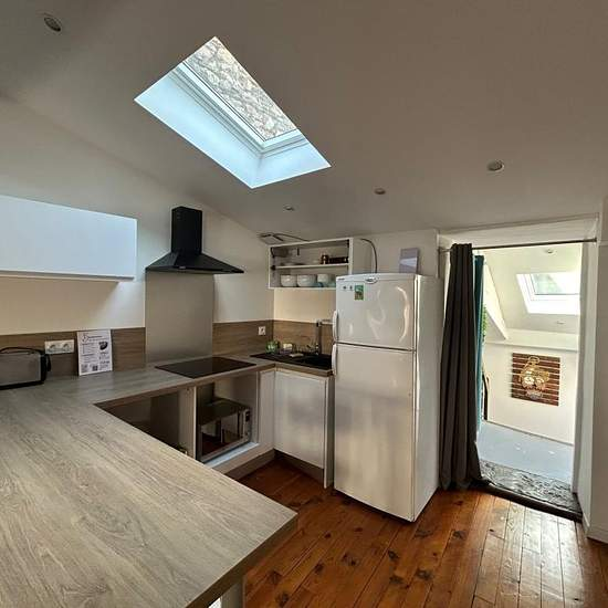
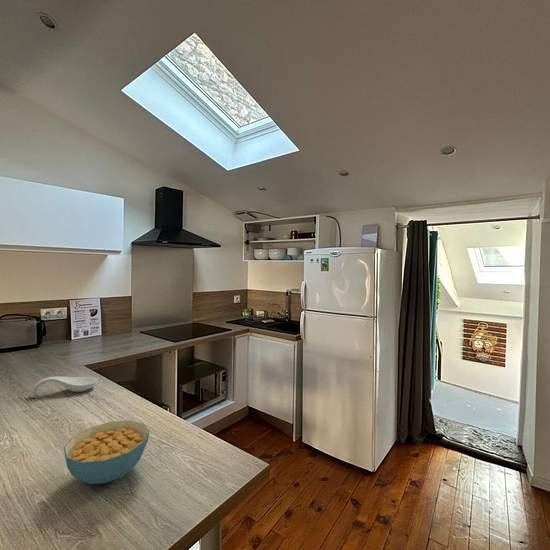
+ spoon rest [30,375,98,399]
+ cereal bowl [63,419,150,485]
